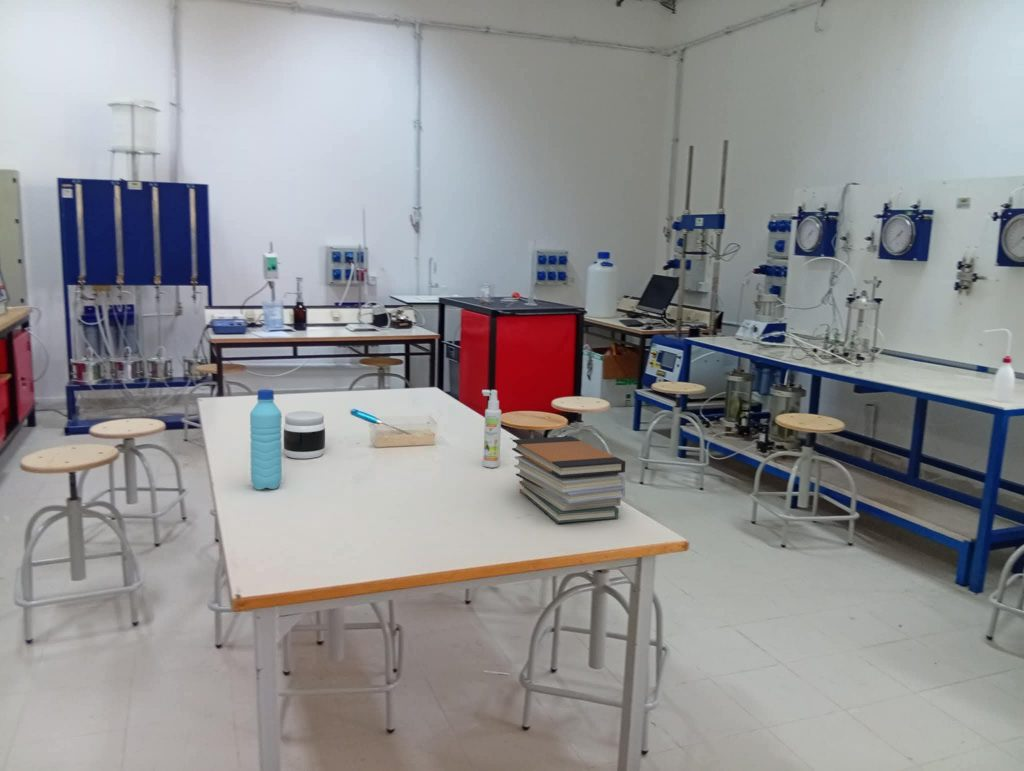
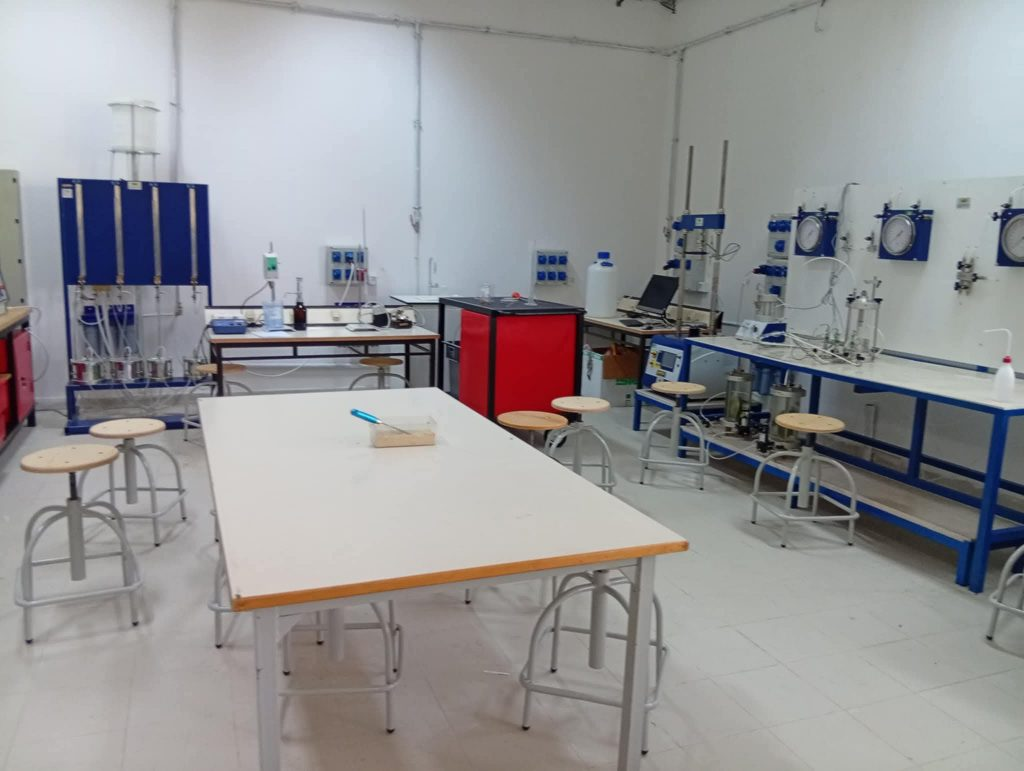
- water bottle [249,388,283,491]
- jar [283,410,326,460]
- book stack [511,435,627,524]
- spray bottle [481,389,502,469]
